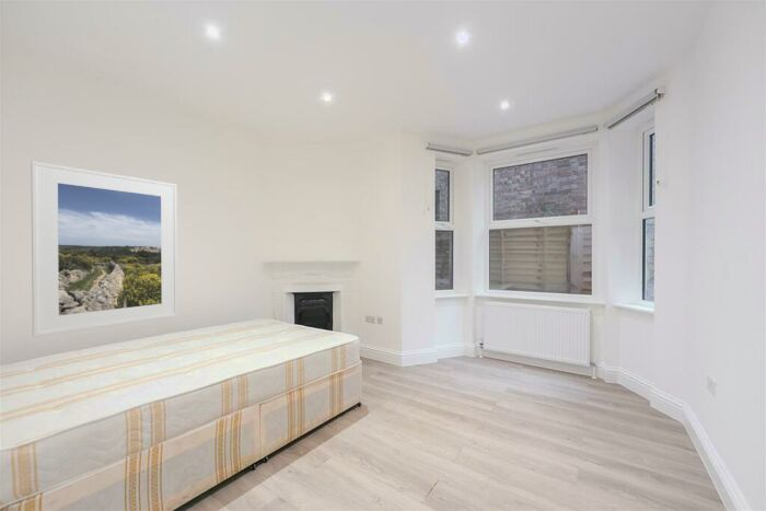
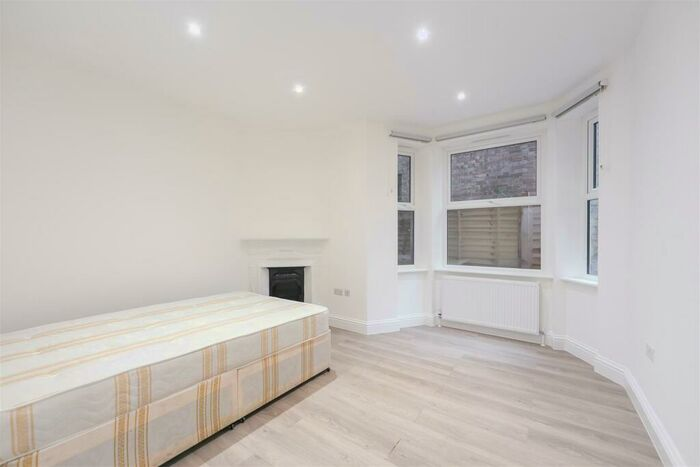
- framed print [30,160,178,338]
